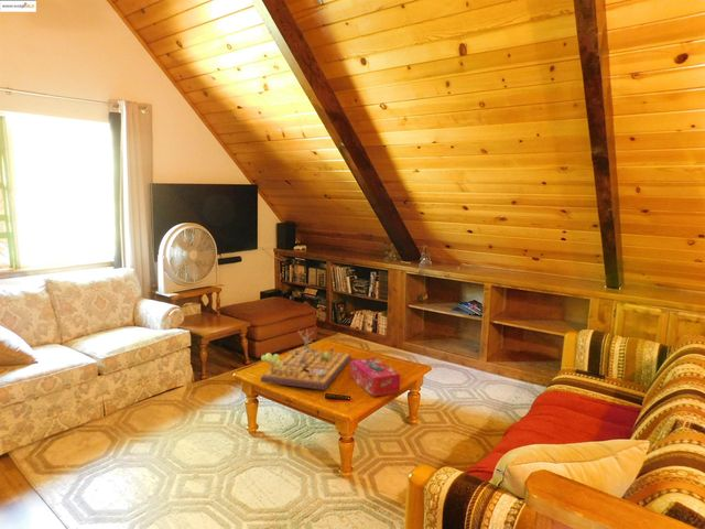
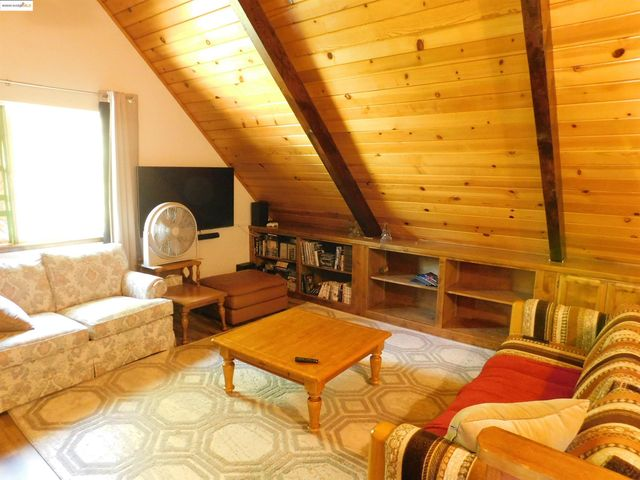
- gameboard [260,327,352,391]
- tissue box [349,357,401,398]
